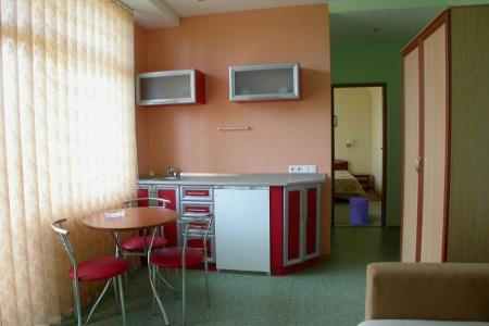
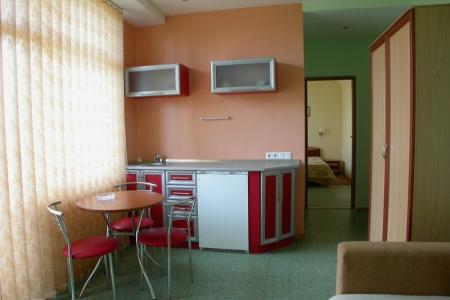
- waste bin [349,197,369,226]
